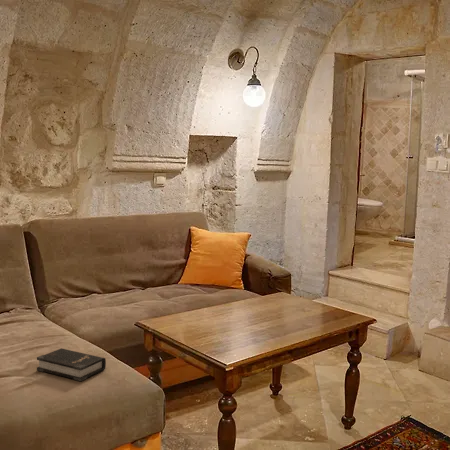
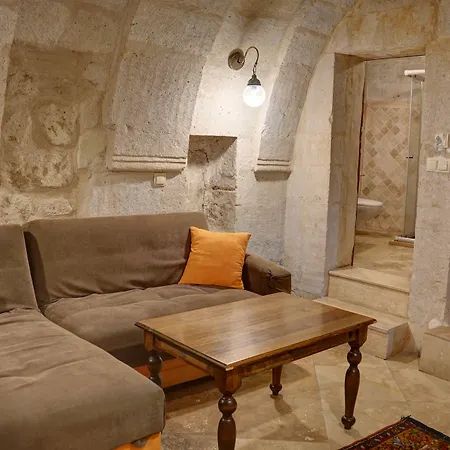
- hardback book [36,347,107,382]
